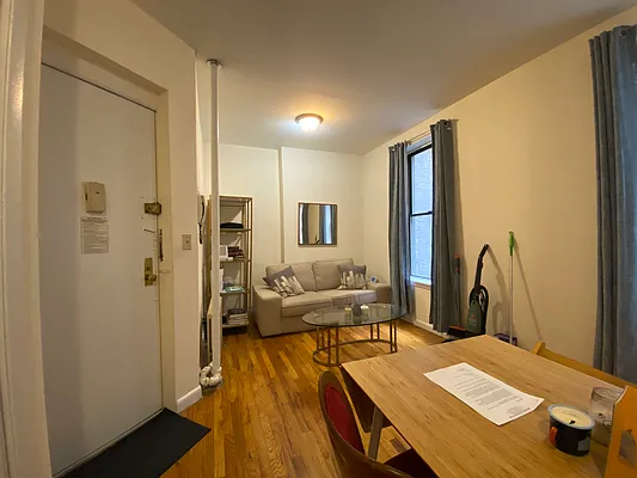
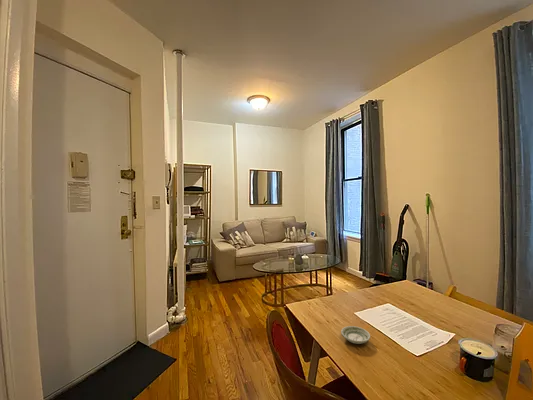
+ saucer [340,325,371,345]
